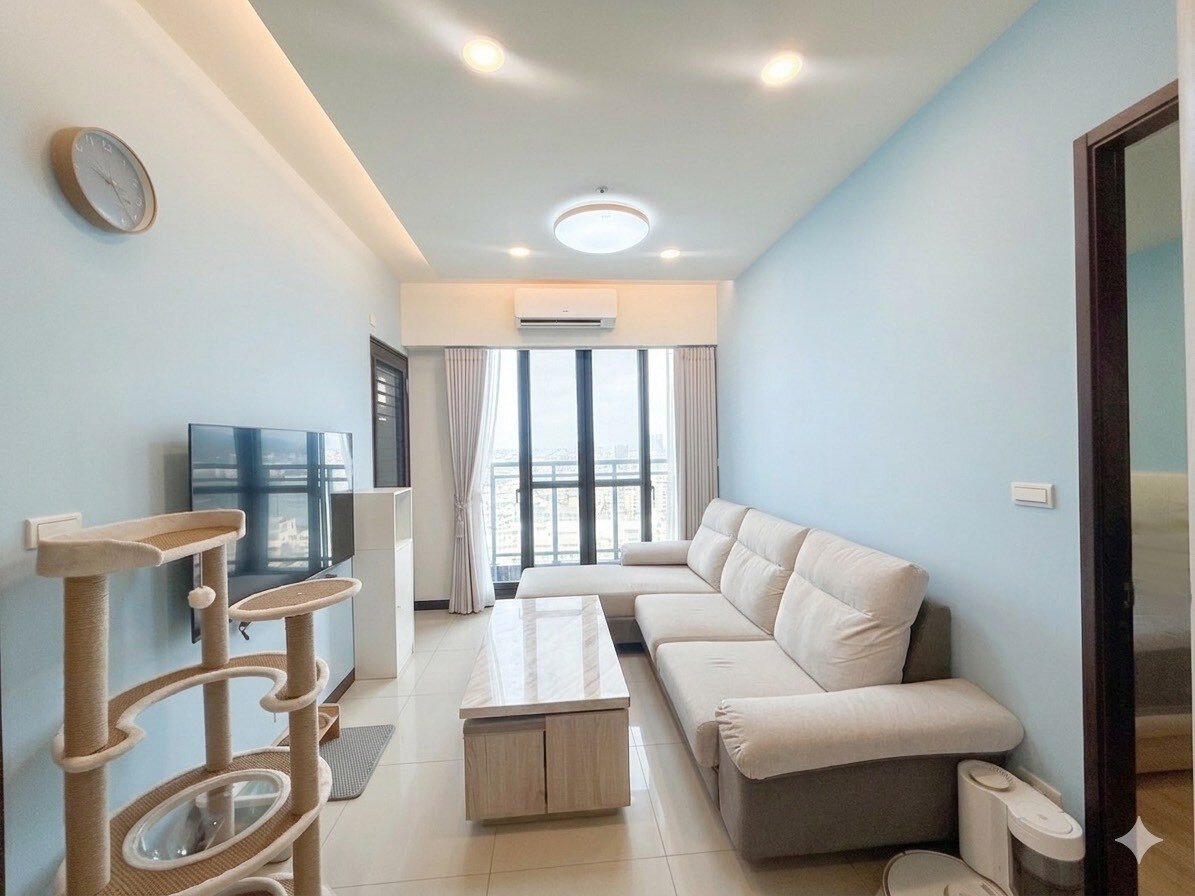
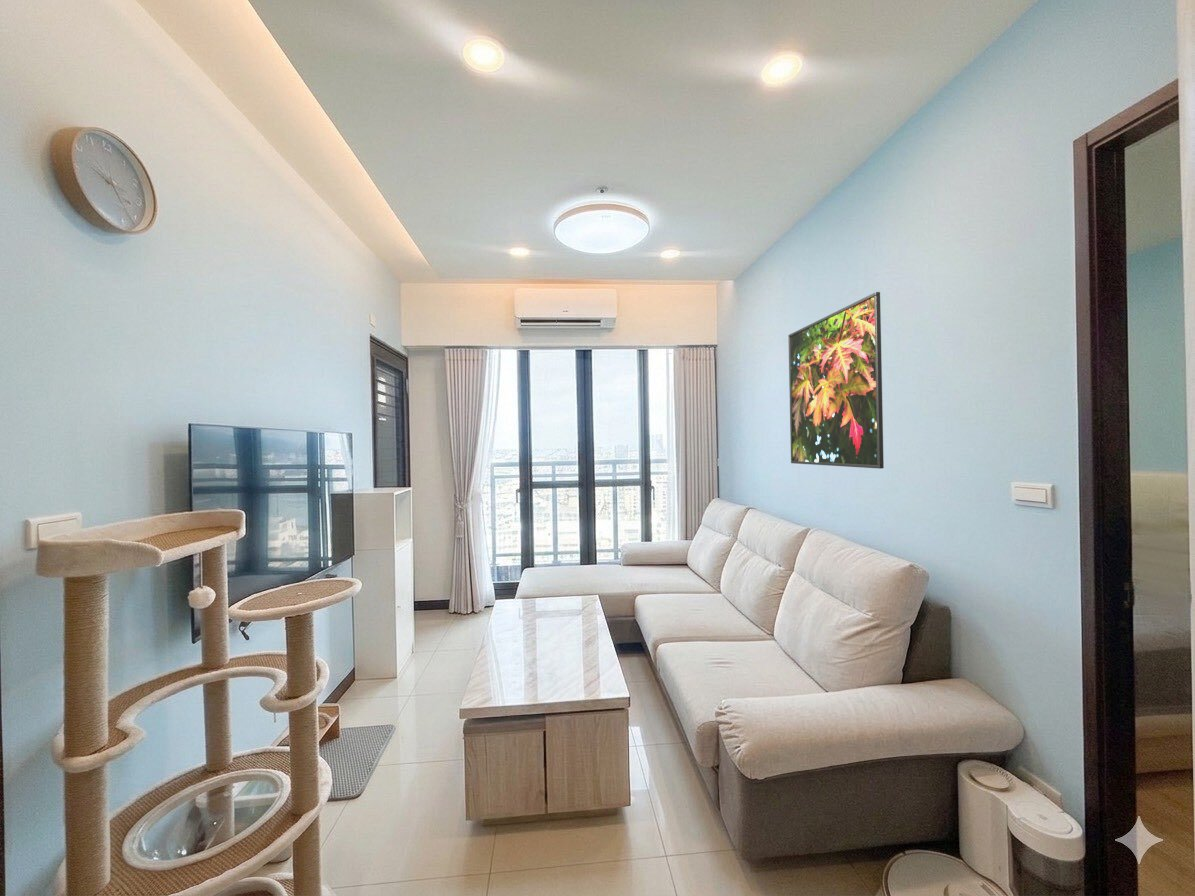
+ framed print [787,291,885,469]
